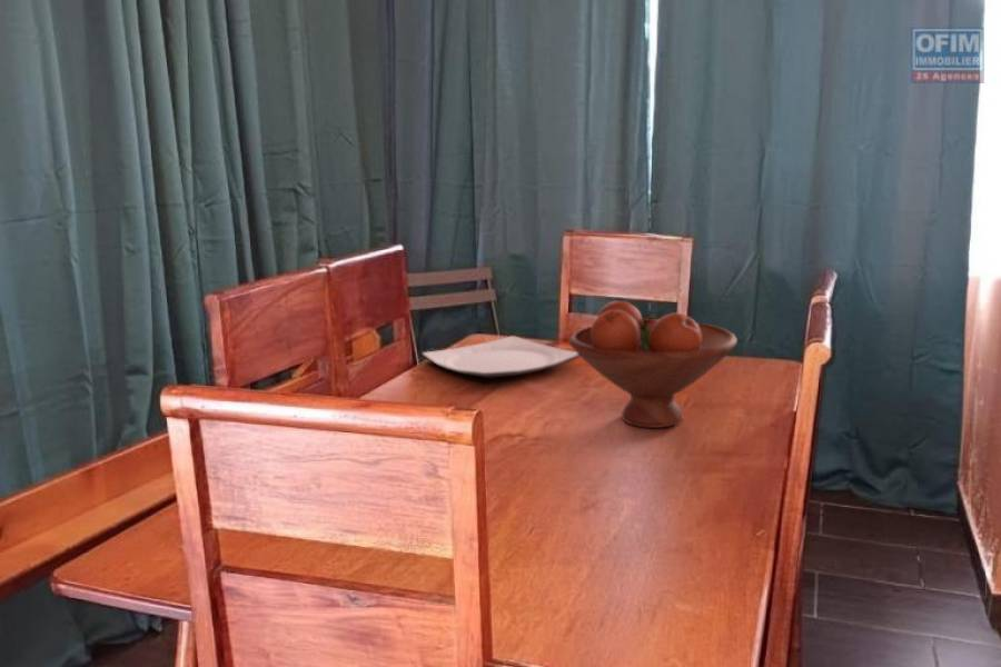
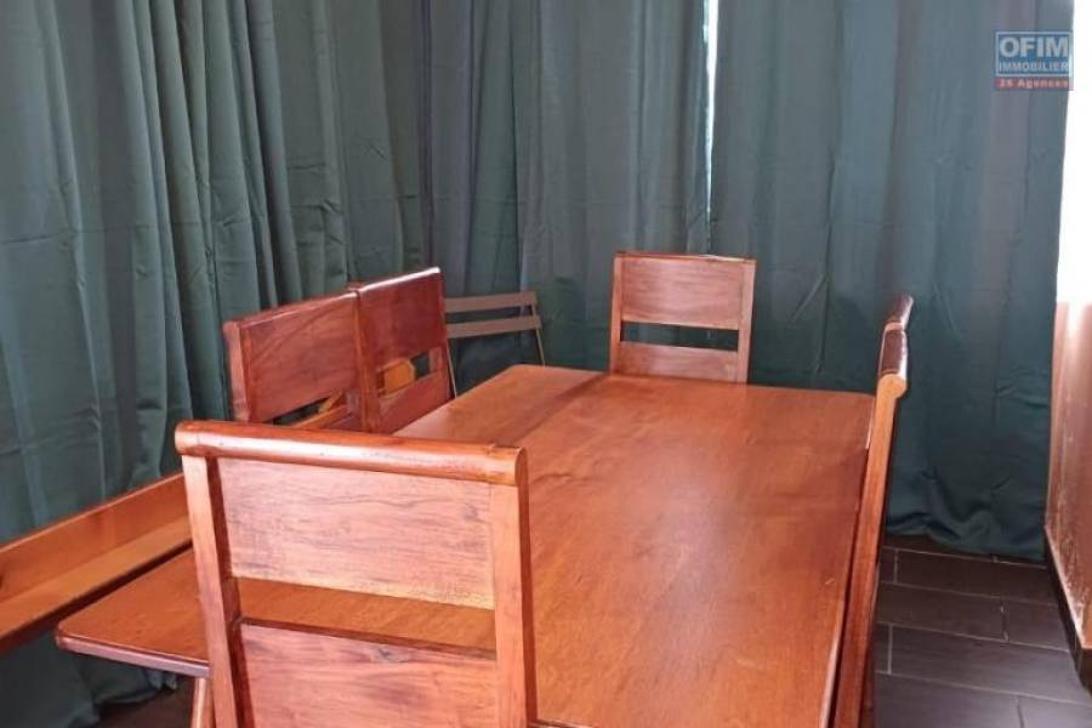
- plate [422,336,581,378]
- fruit bowl [568,300,739,429]
